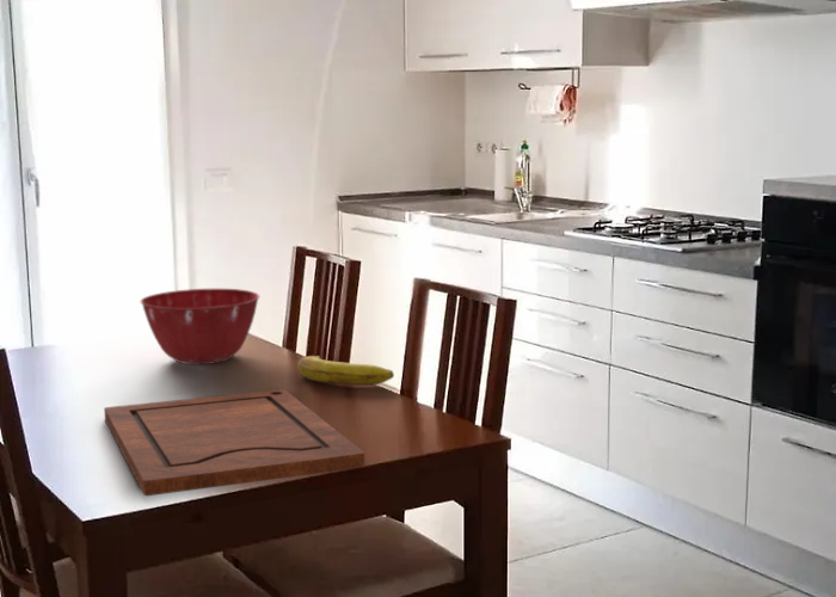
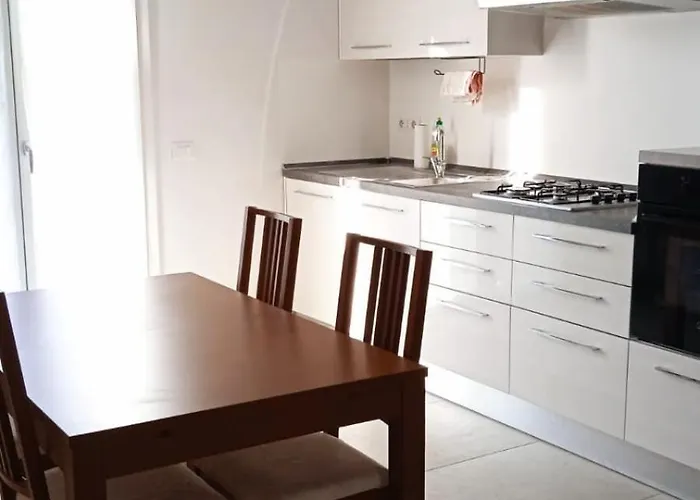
- mixing bowl [139,288,260,365]
- banana [296,355,395,387]
- cutting board [103,388,365,497]
